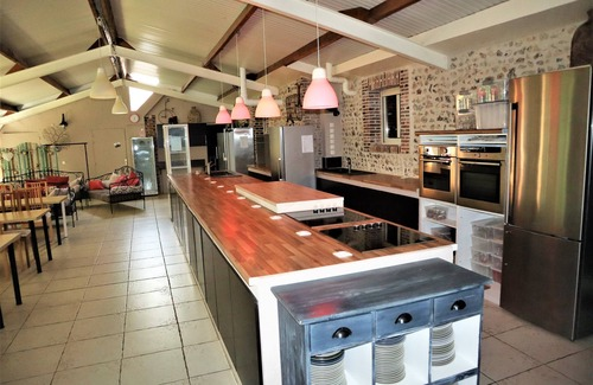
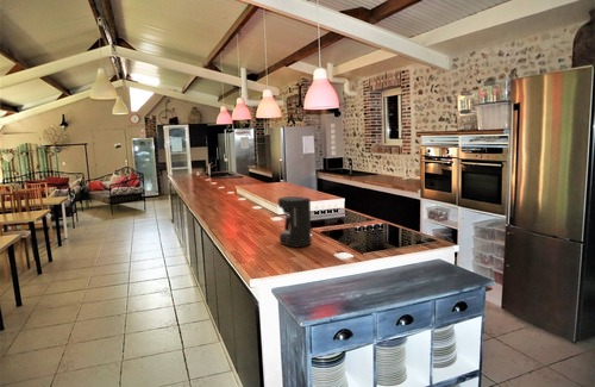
+ coffee maker [277,195,312,249]
